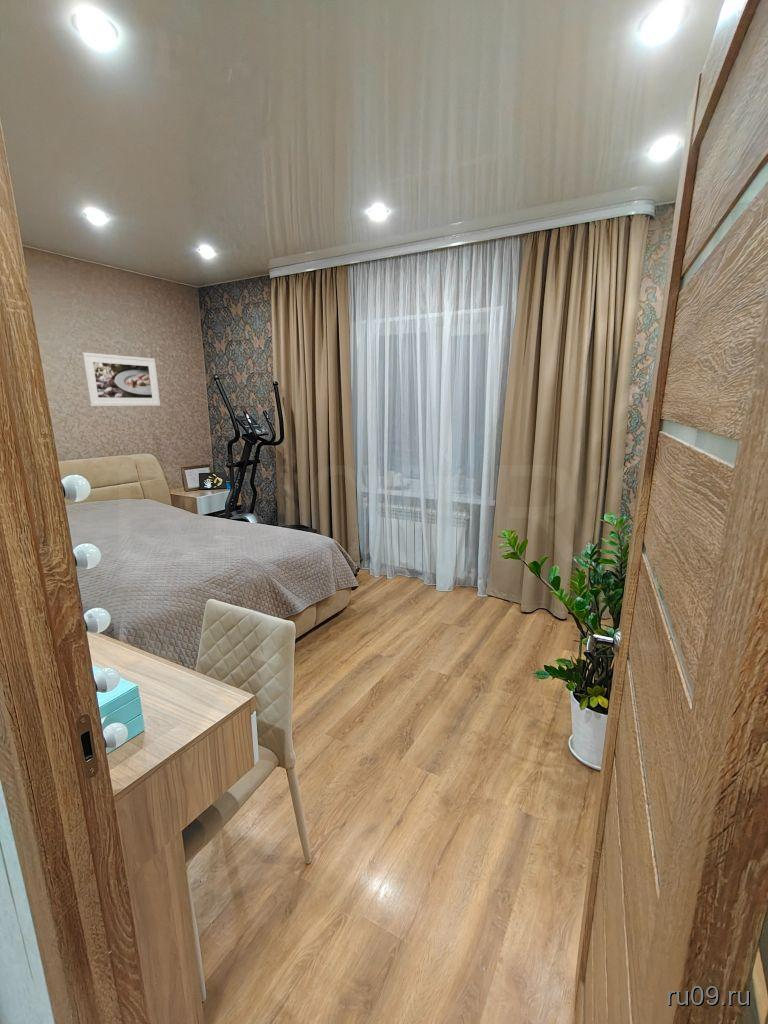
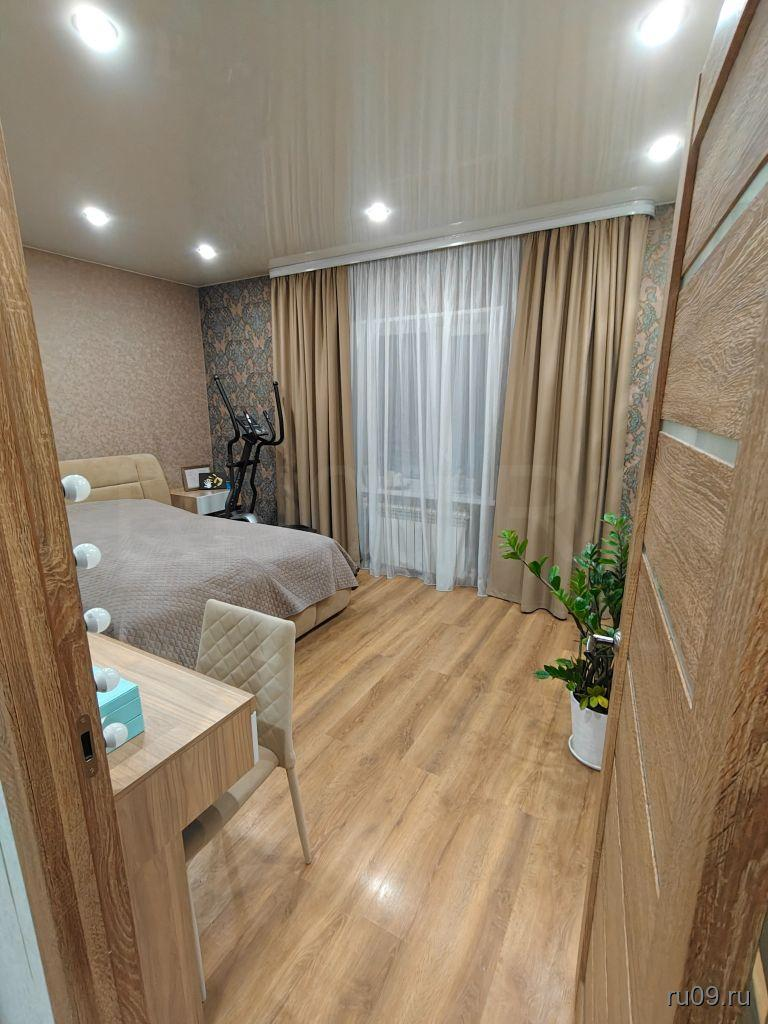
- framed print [81,351,161,407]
